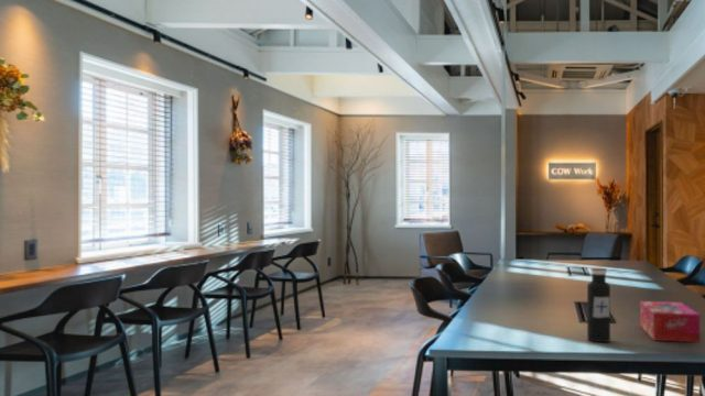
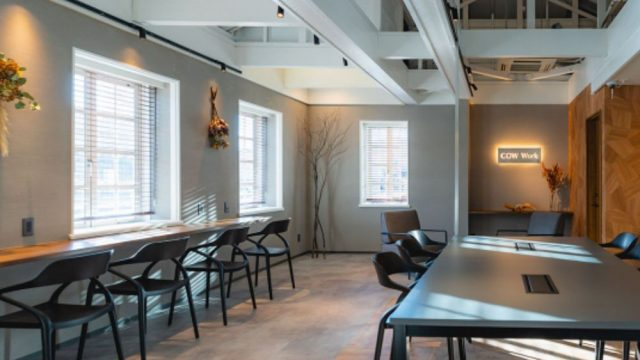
- water bottle [586,267,611,343]
- tissue box [639,300,701,343]
